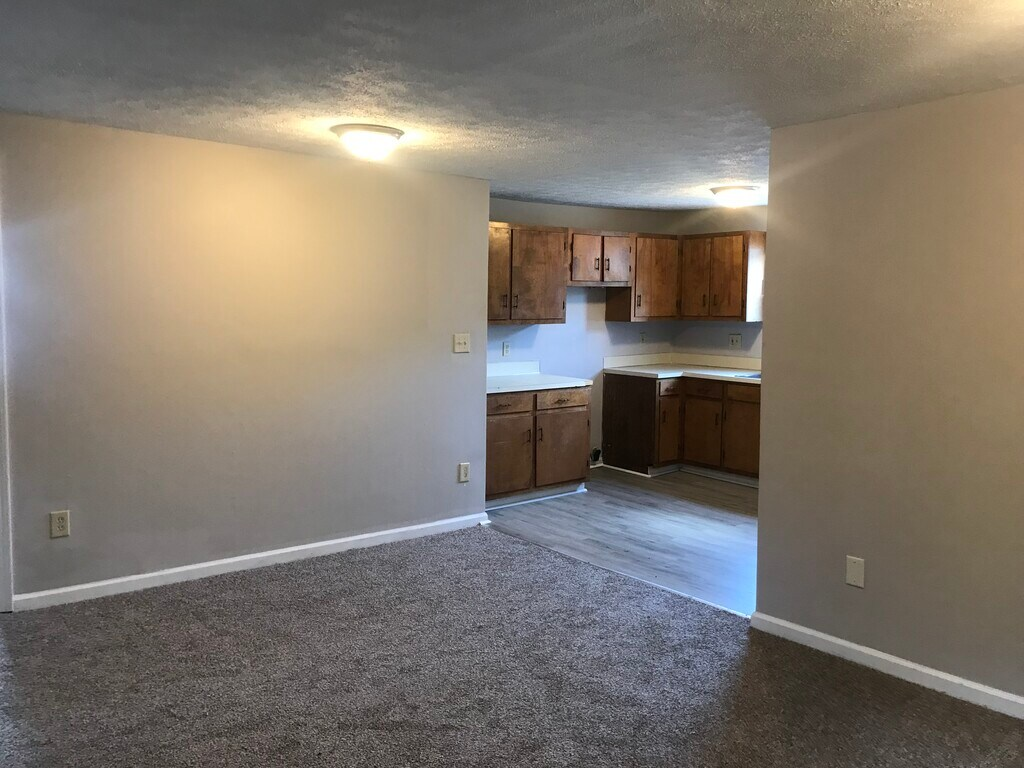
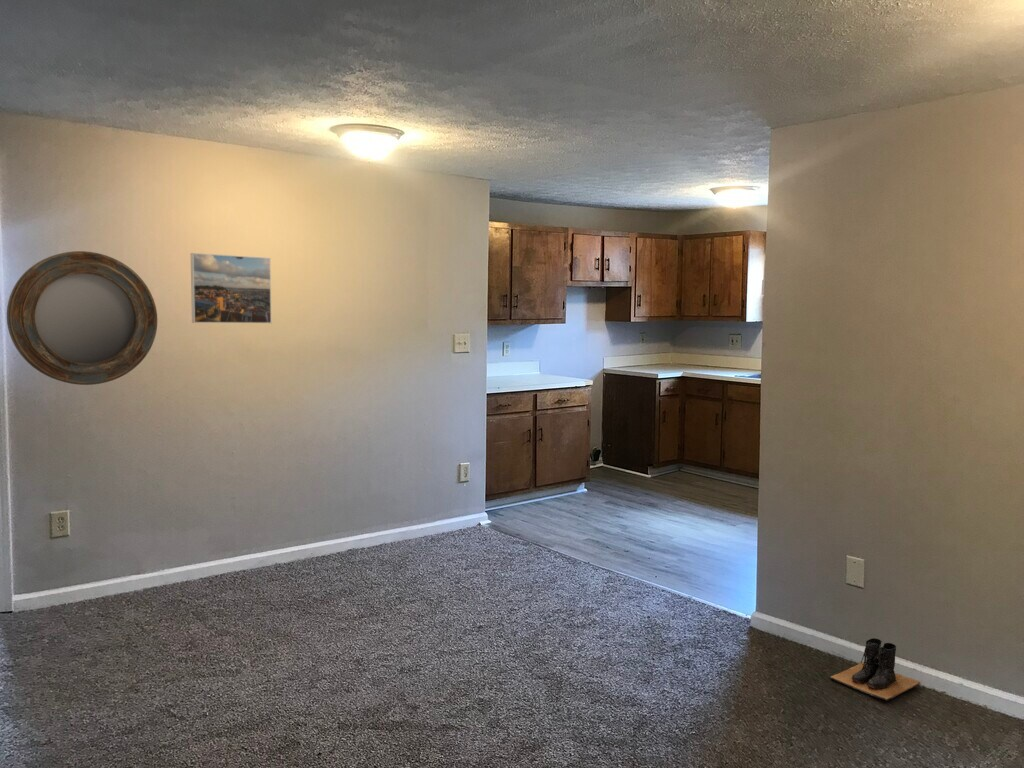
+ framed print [190,252,272,324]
+ home mirror [6,250,158,386]
+ boots [829,637,922,702]
